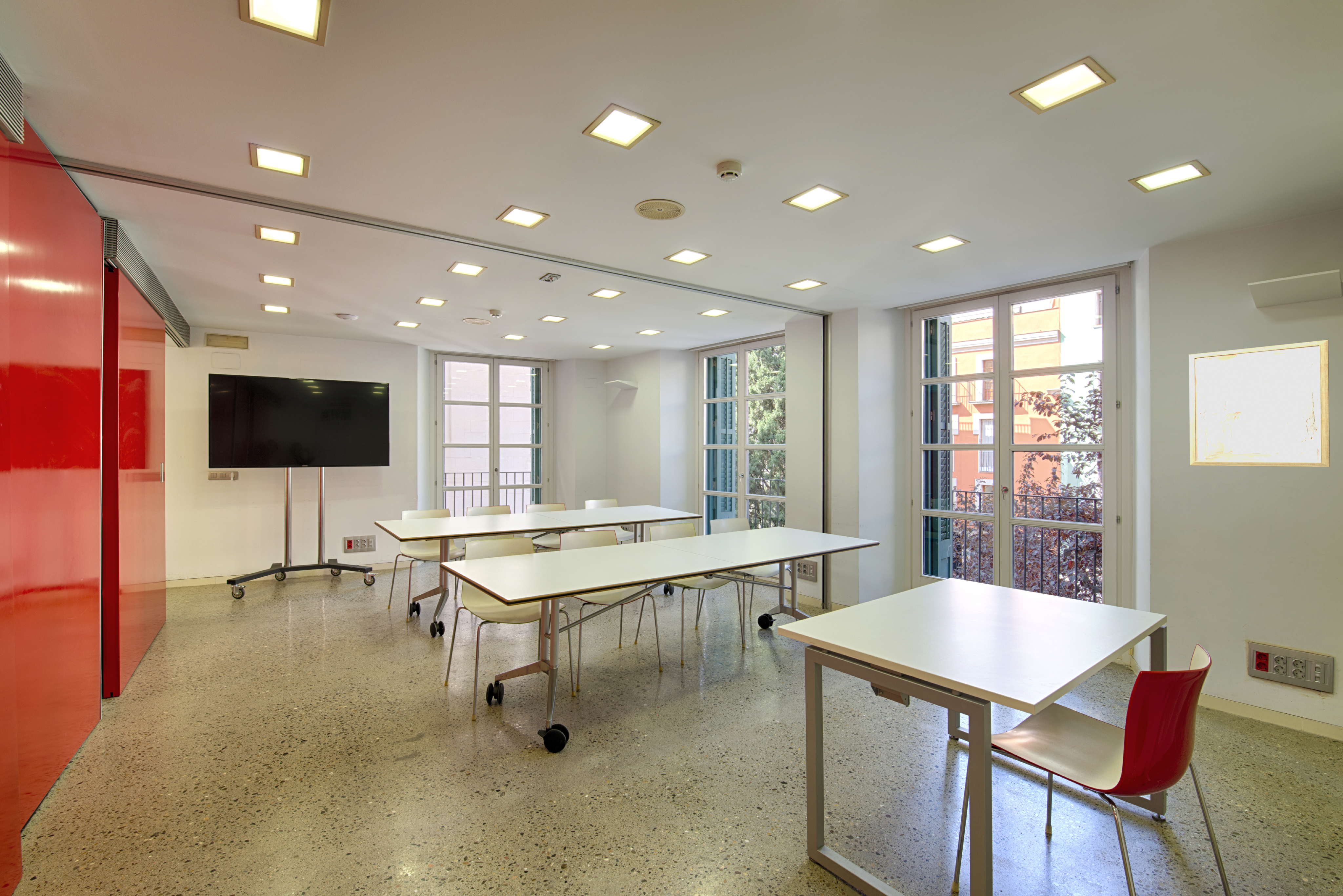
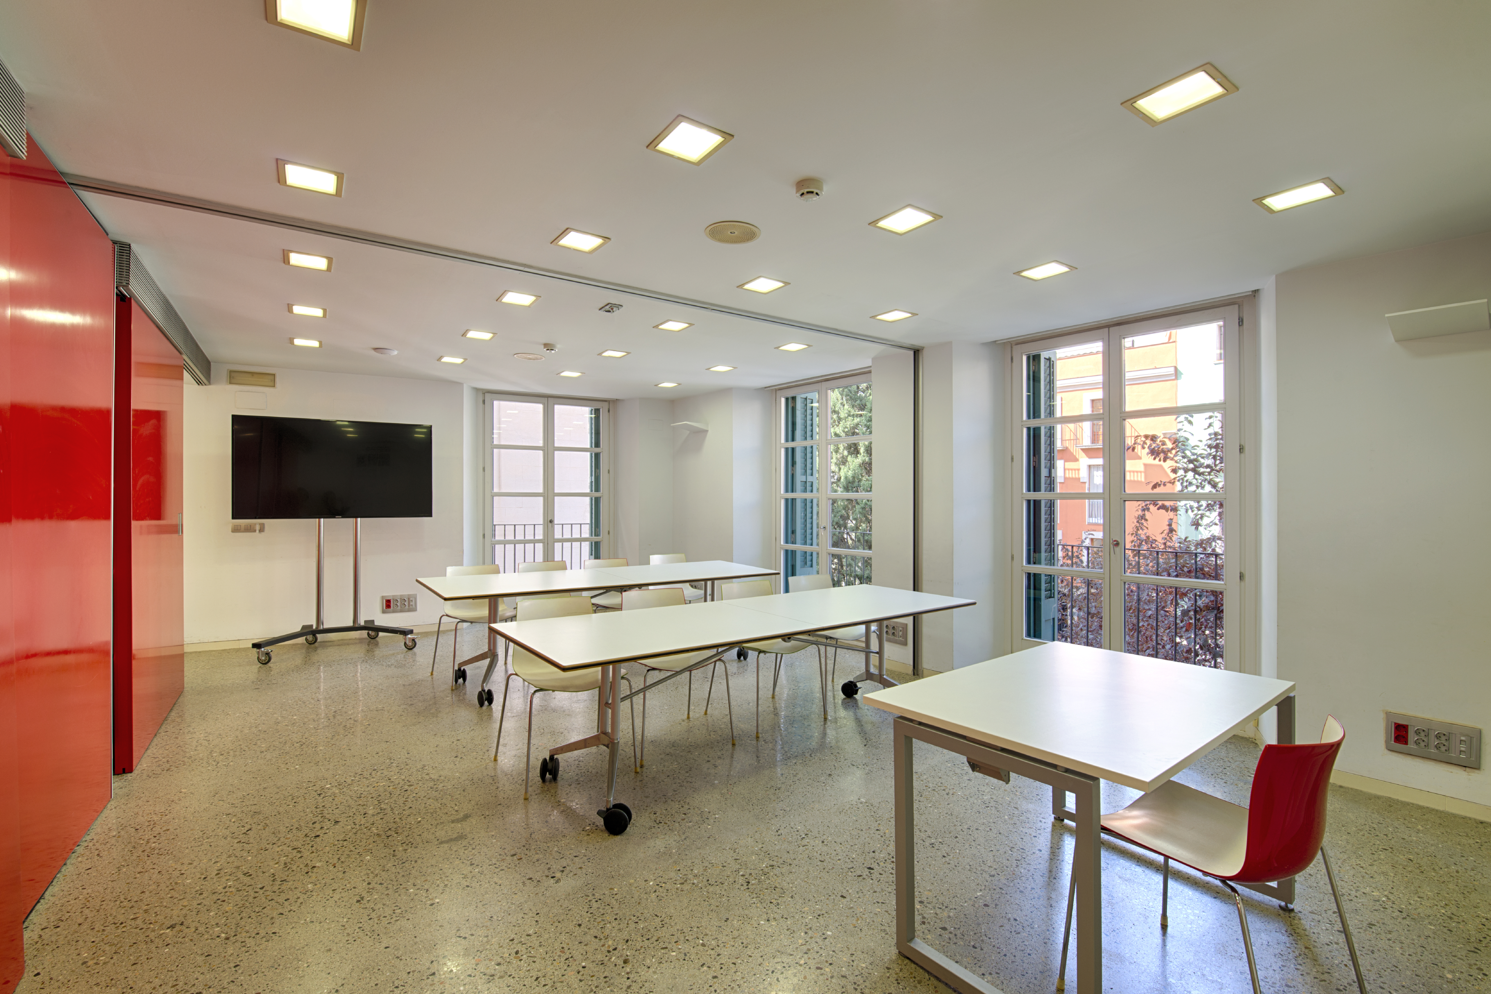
- wall art [1189,340,1330,467]
